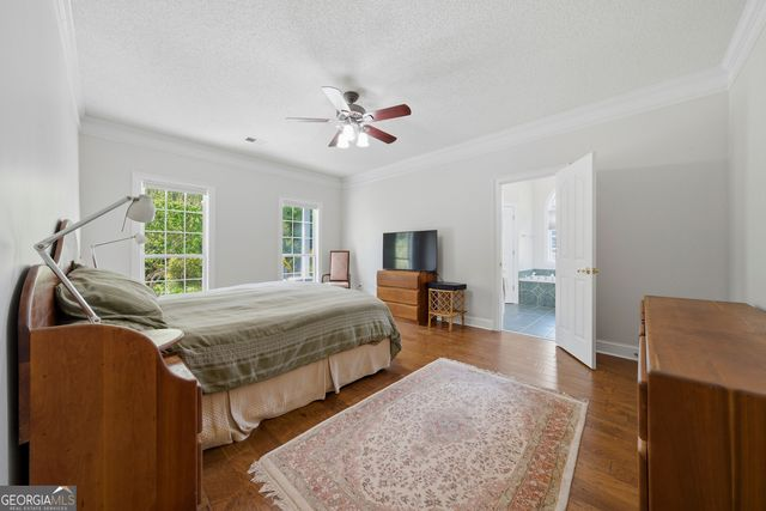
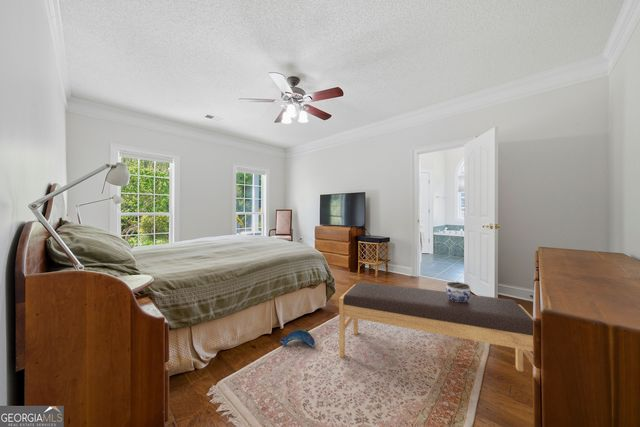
+ plush toy [279,328,316,349]
+ jar [445,281,472,302]
+ bench [338,281,534,373]
